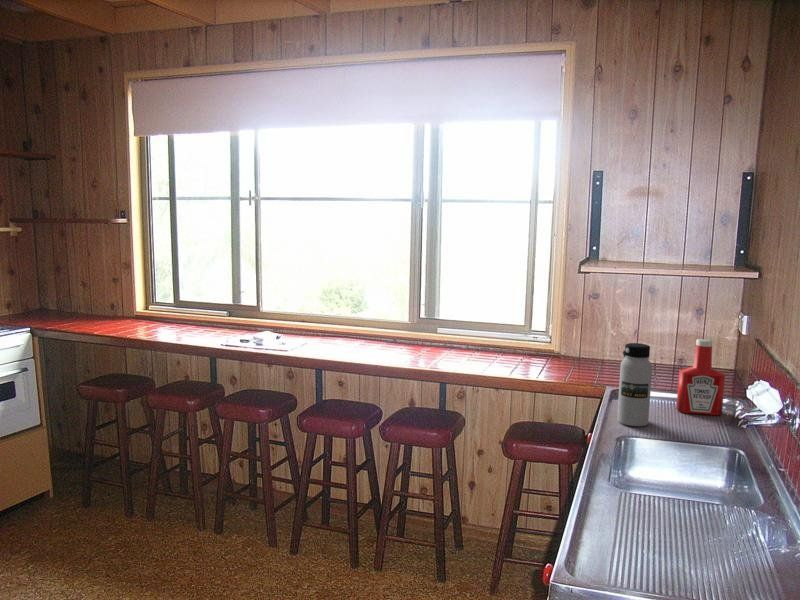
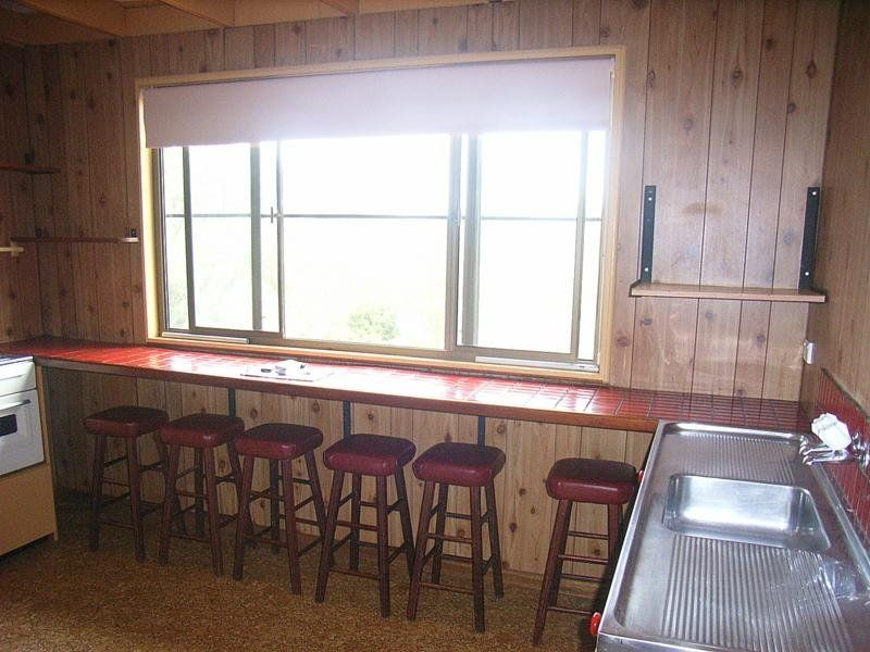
- soap bottle [675,338,726,416]
- water bottle [616,342,653,427]
